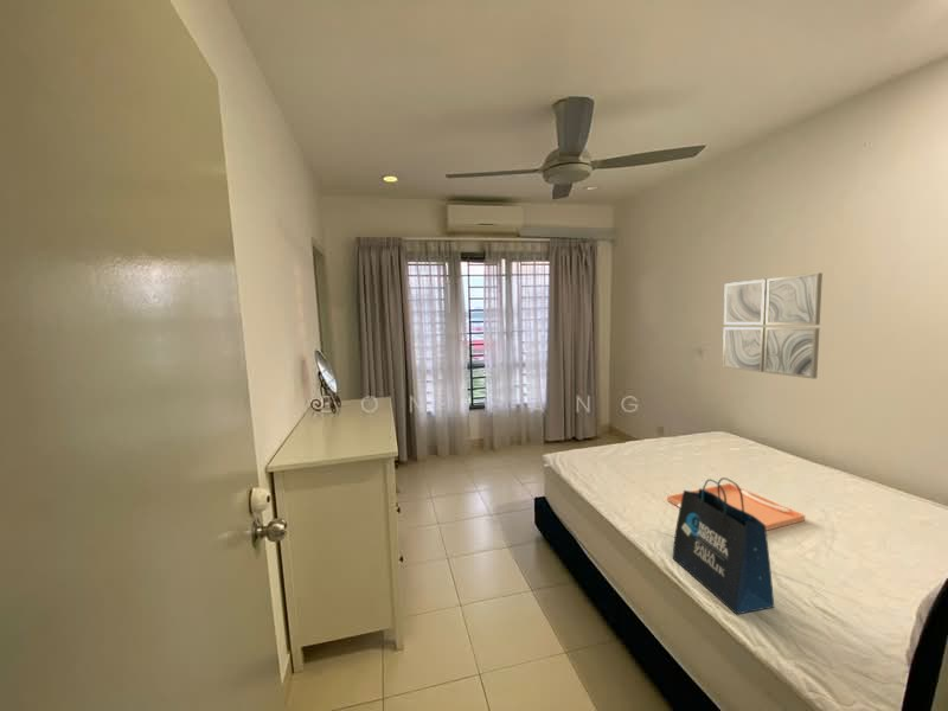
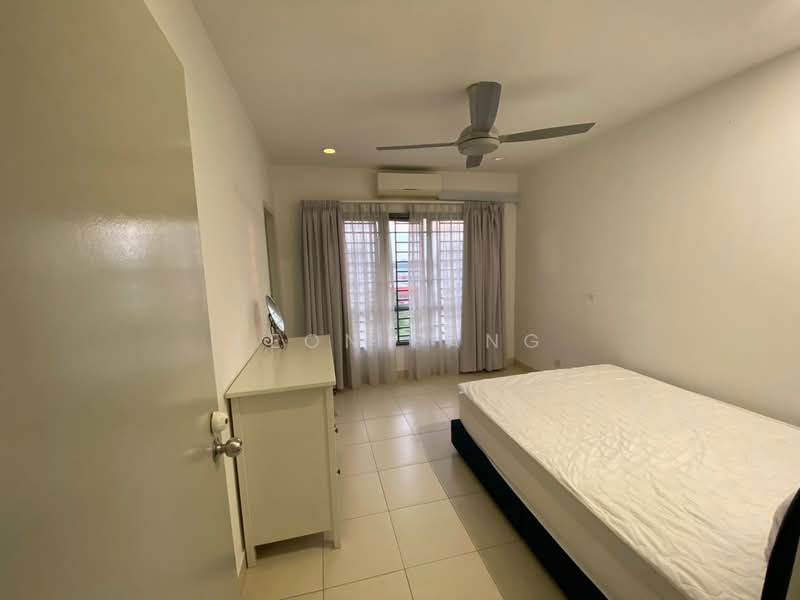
- wall art [722,271,824,380]
- tote bag [672,476,775,616]
- serving tray [666,482,806,532]
